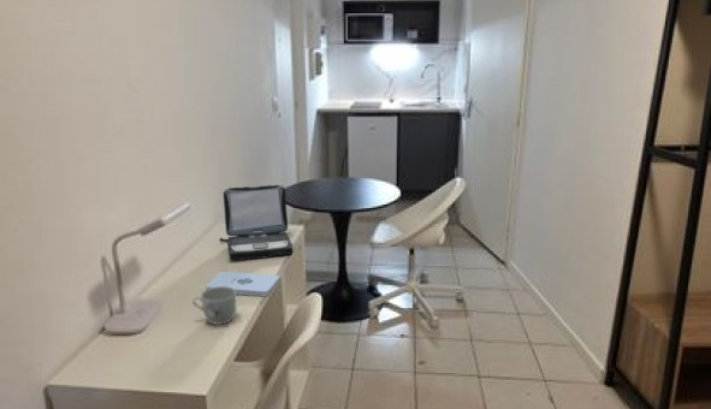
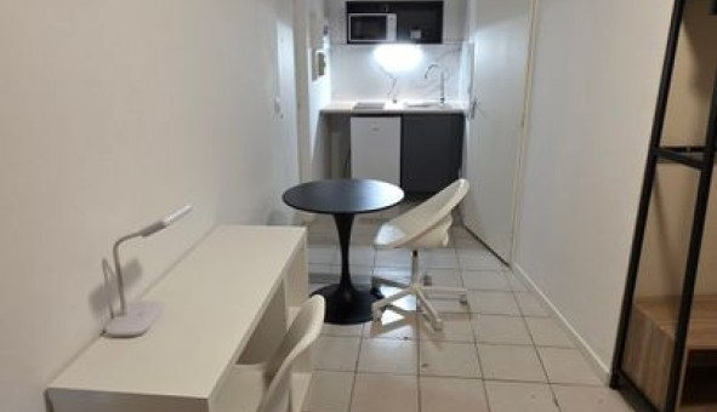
- laptop [219,184,294,261]
- mug [191,286,237,326]
- notepad [205,269,282,297]
